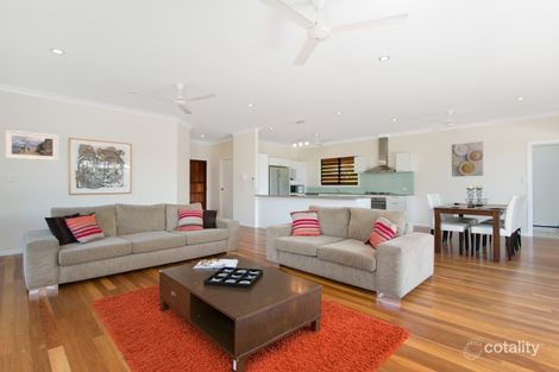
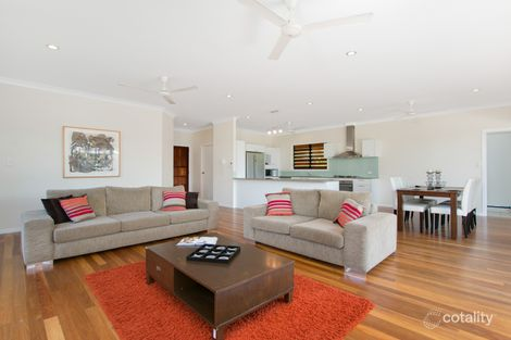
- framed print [451,140,484,178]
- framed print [4,130,59,162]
